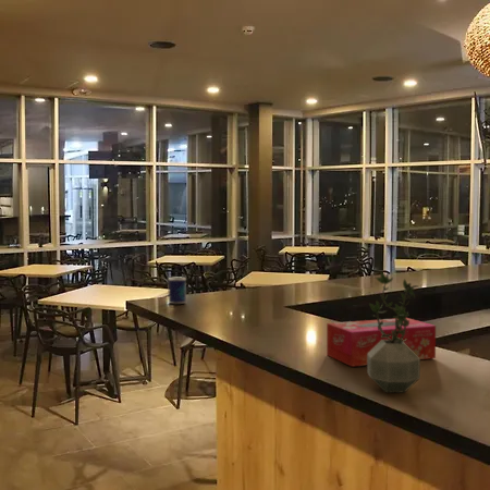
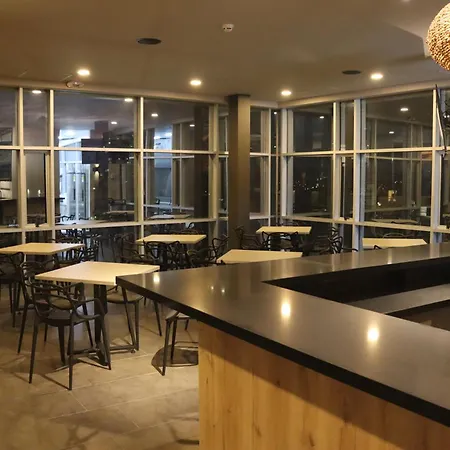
- mug [167,277,187,305]
- tissue box [326,317,437,368]
- potted plant [366,271,421,393]
